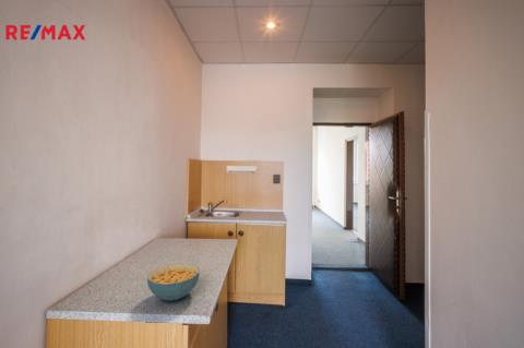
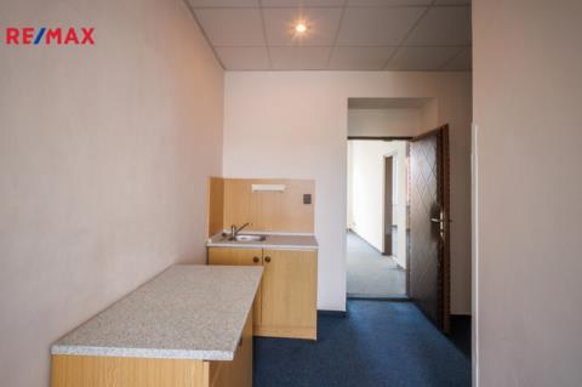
- cereal bowl [146,263,201,302]
